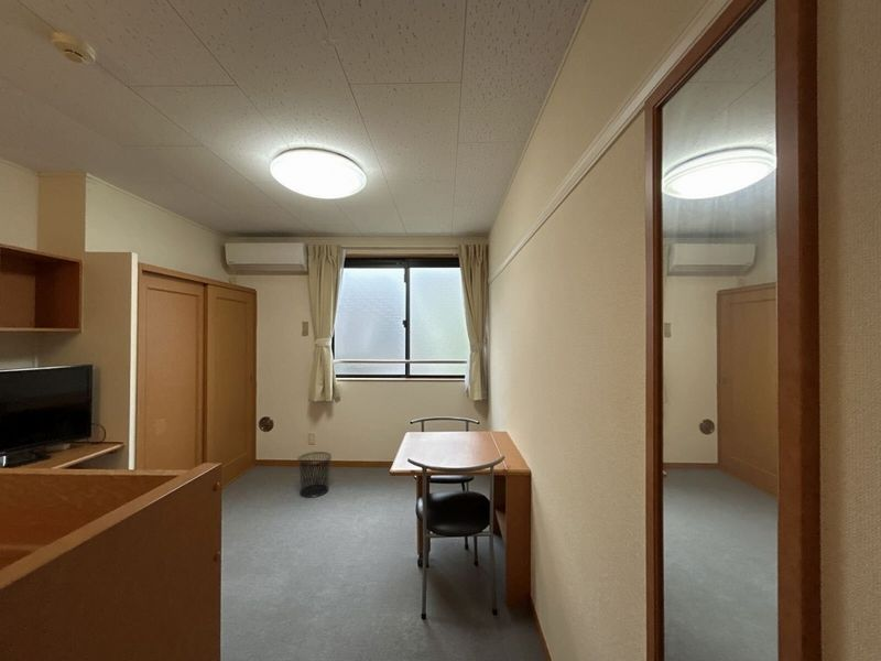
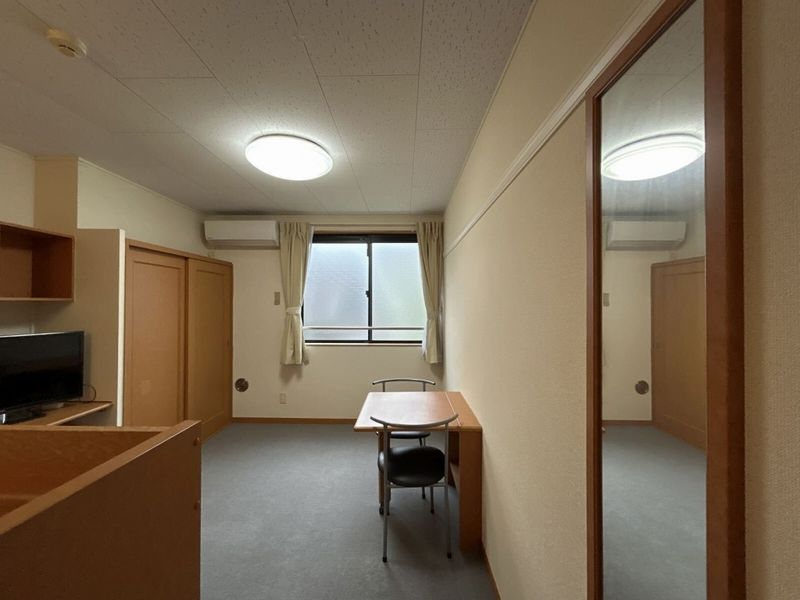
- waste bin [296,451,333,498]
